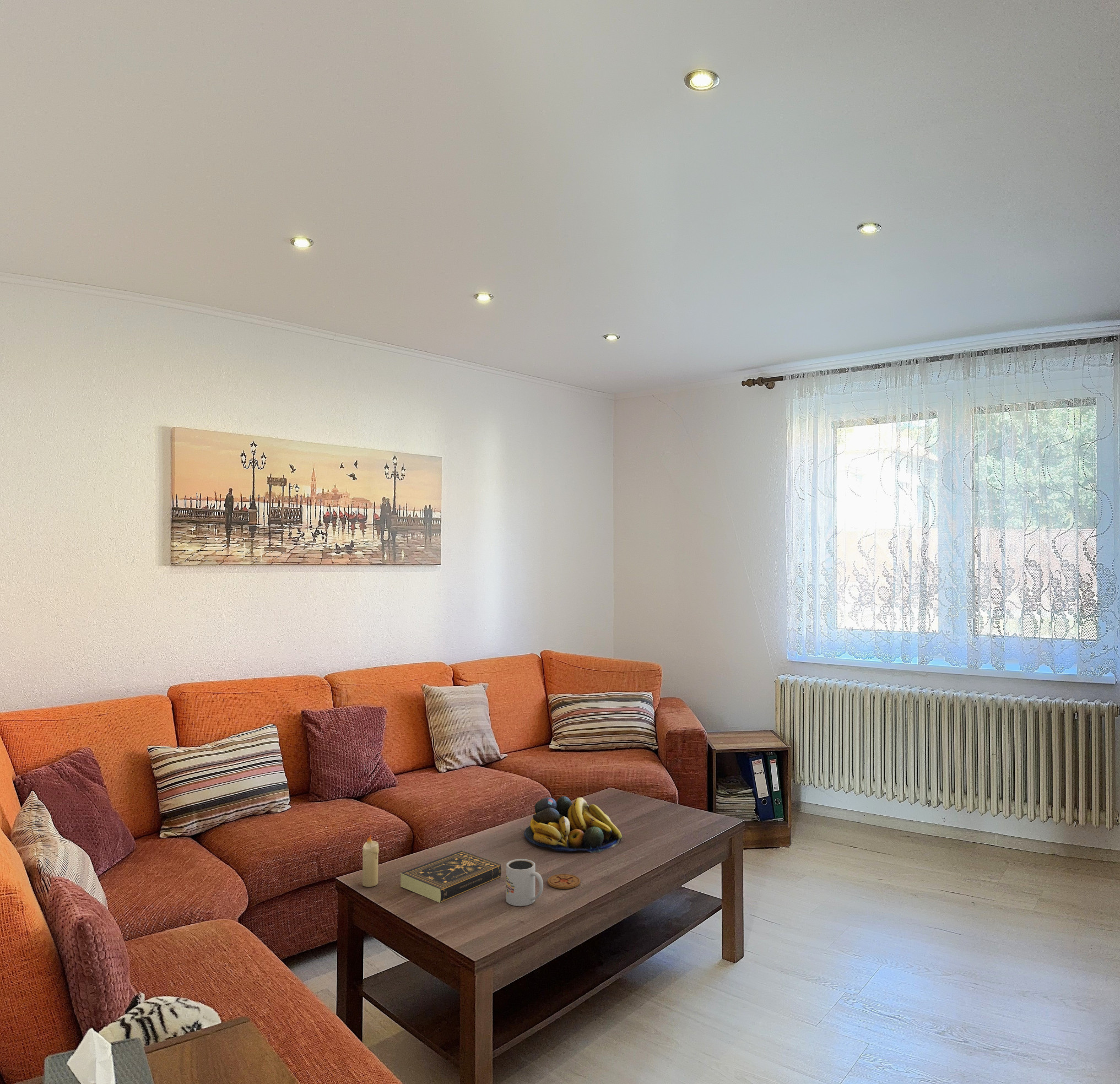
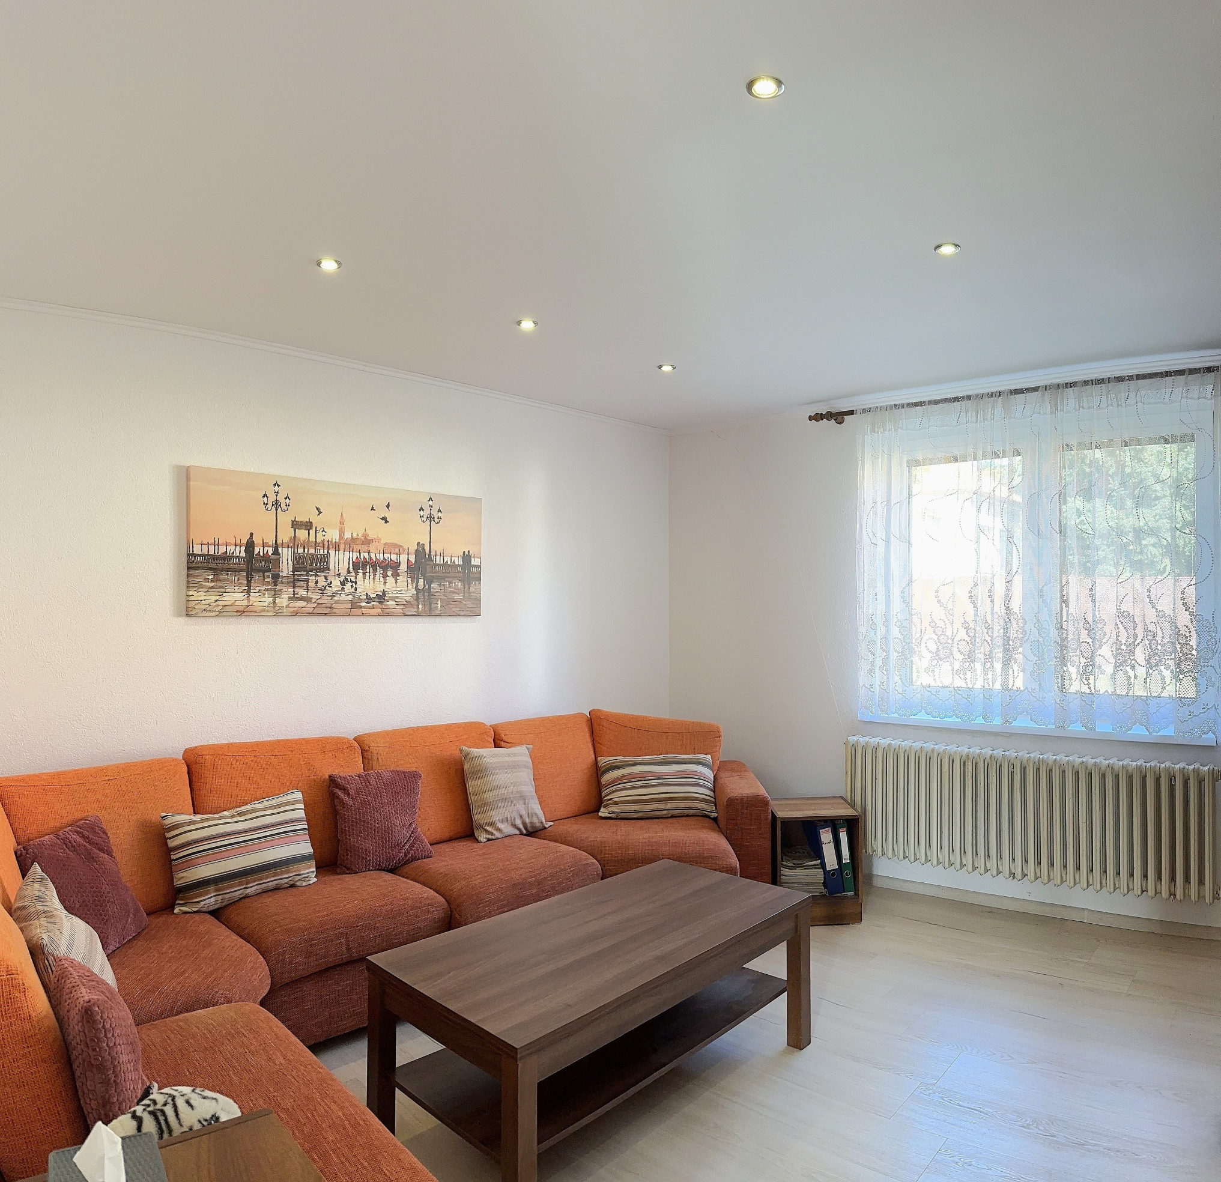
- book [400,850,502,903]
- mug [506,859,544,907]
- fruit bowl [523,796,623,853]
- coaster [547,874,581,890]
- candle [362,834,380,887]
